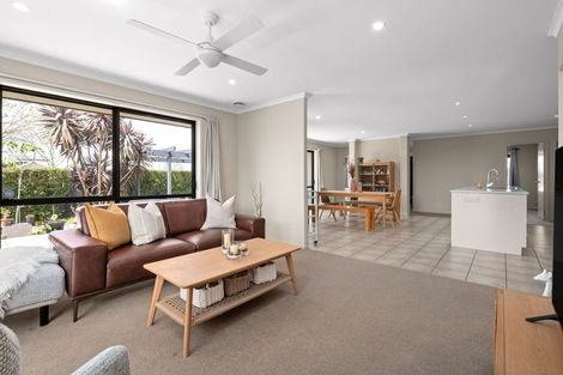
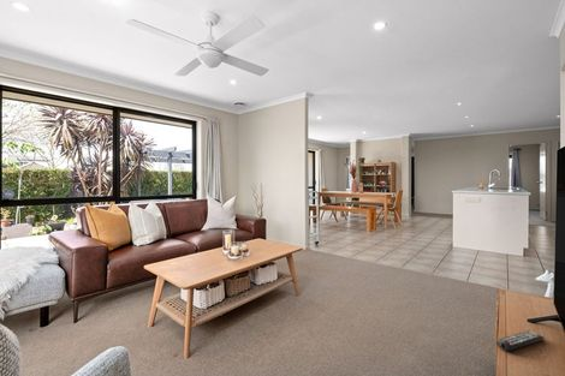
+ remote control [495,329,546,352]
